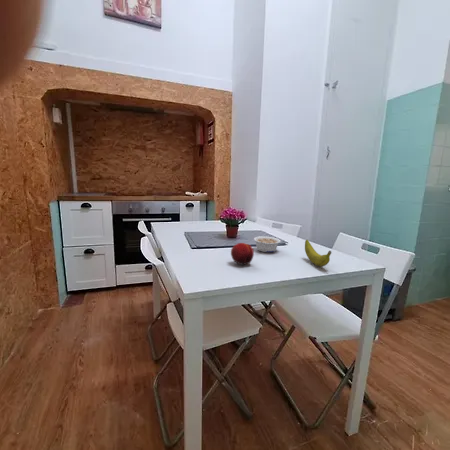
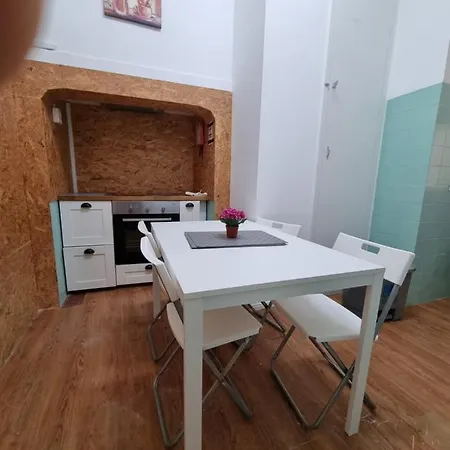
- legume [253,235,282,253]
- banana [304,239,332,267]
- fruit [230,242,255,265]
